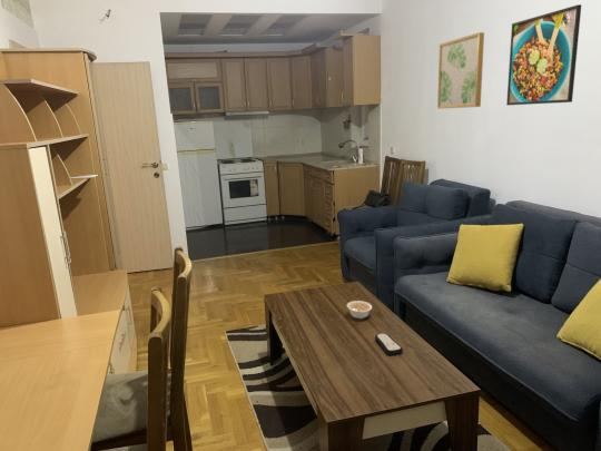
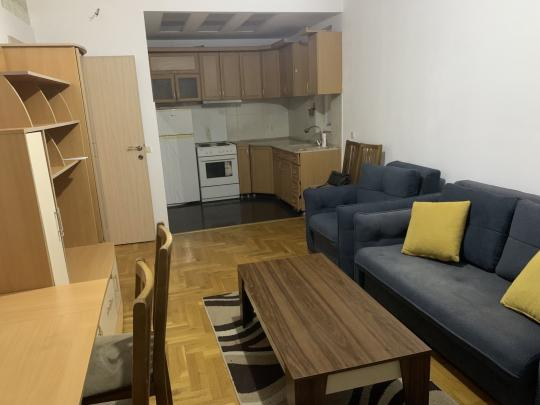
- wall art [436,31,485,110]
- remote control [374,332,404,356]
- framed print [505,3,582,106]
- legume [346,300,373,320]
